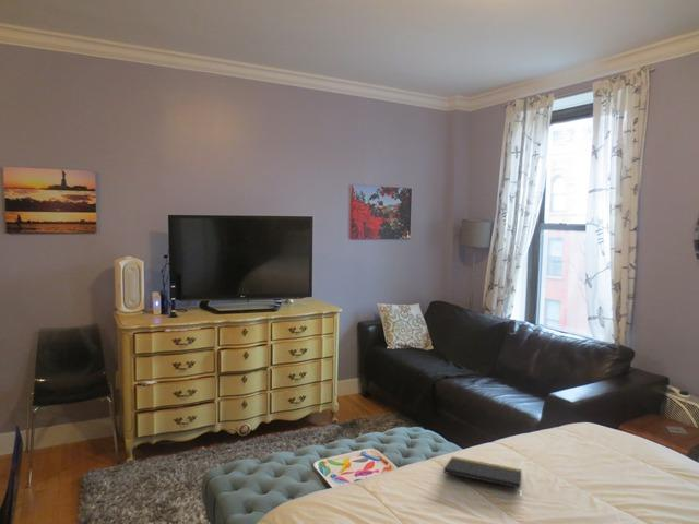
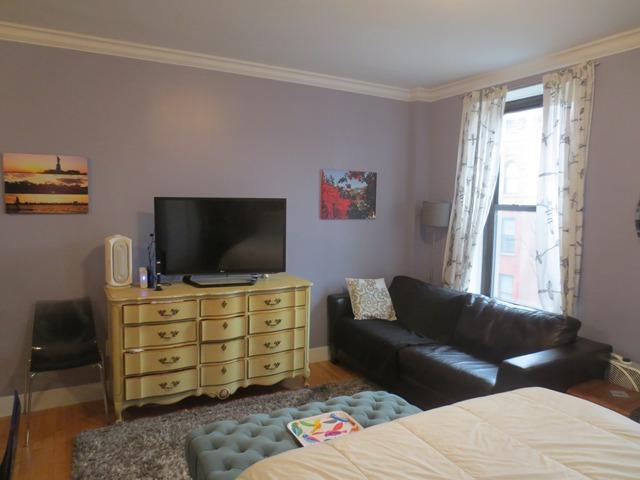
- notepad [442,455,523,500]
